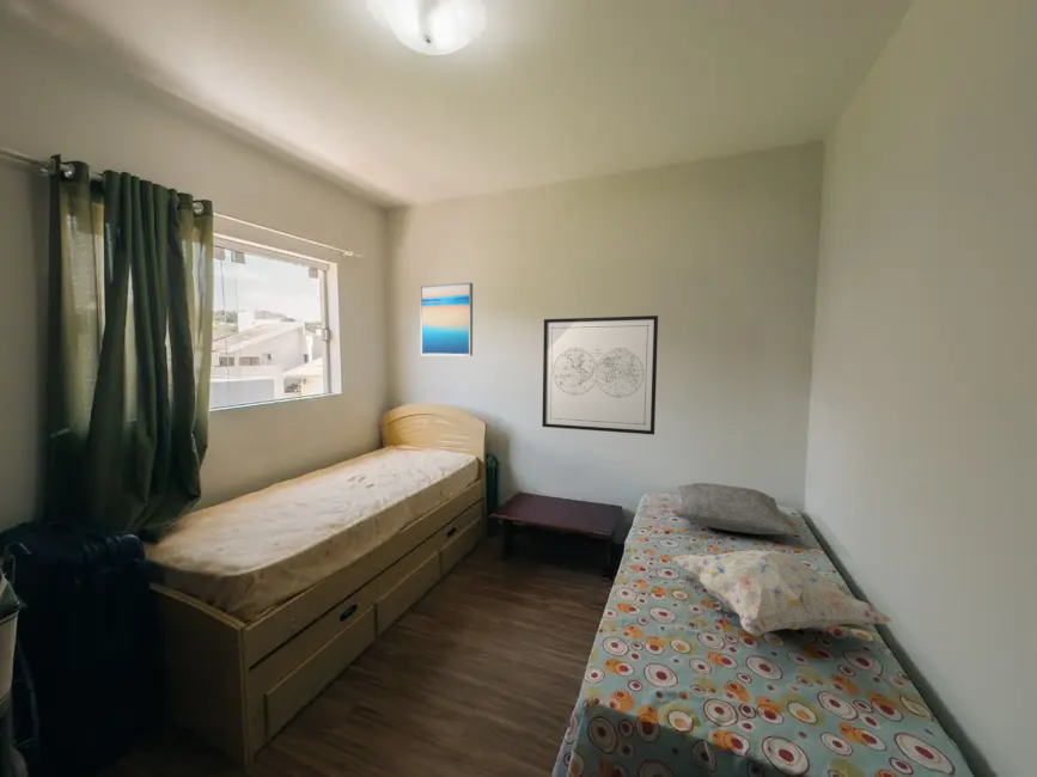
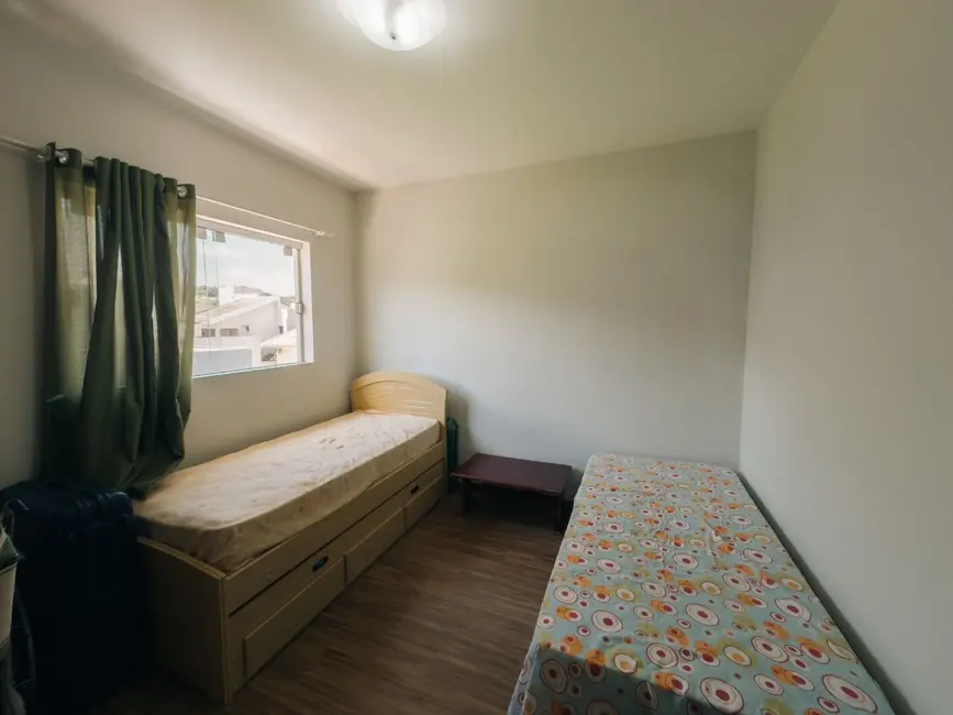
- wall art [541,314,659,436]
- wall art [420,281,474,356]
- decorative pillow [671,549,893,637]
- pillow [673,482,799,537]
